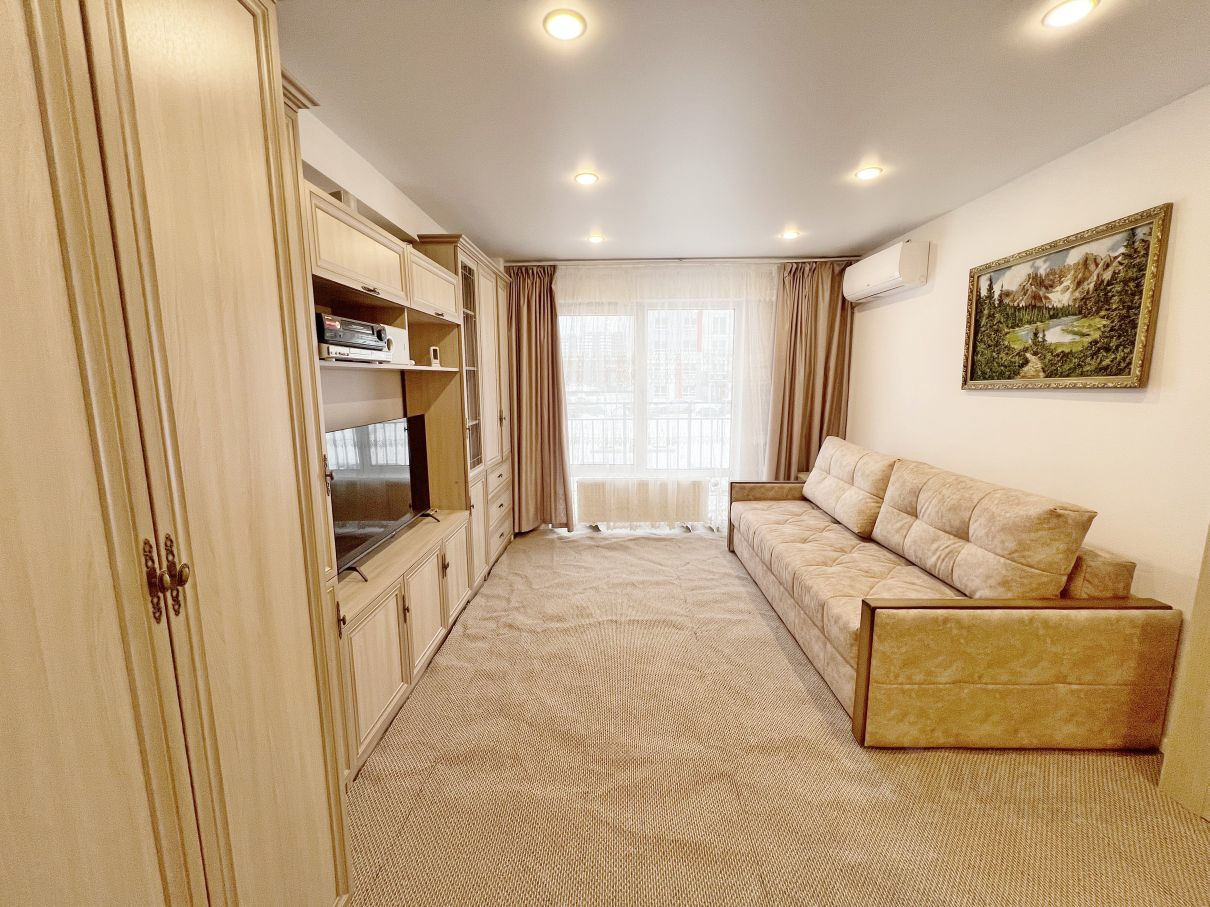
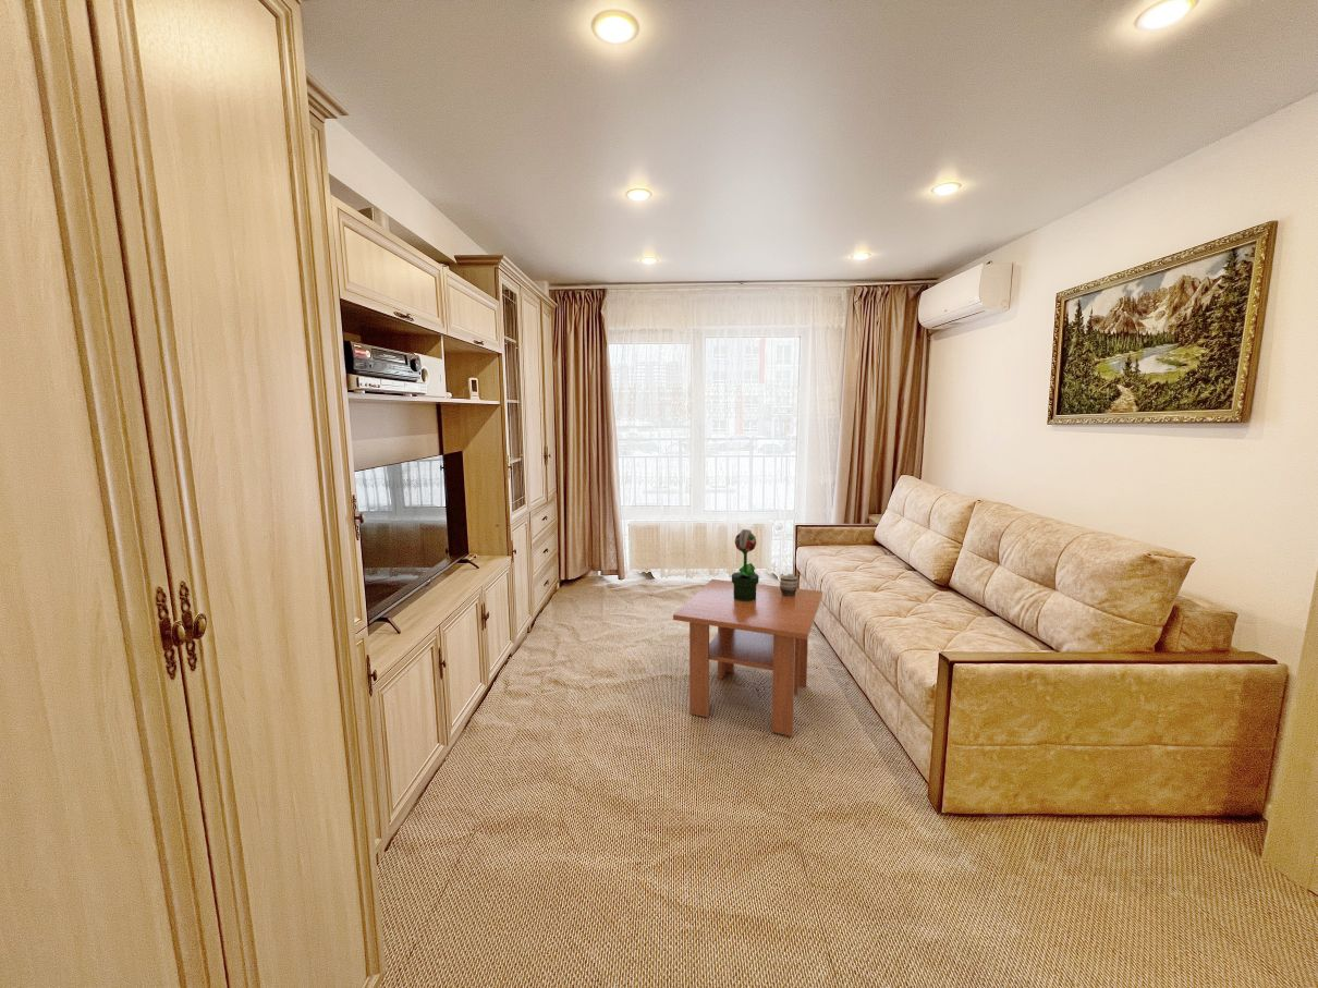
+ coffee table [672,578,823,737]
+ potted flower [731,528,760,601]
+ mug [779,573,798,596]
